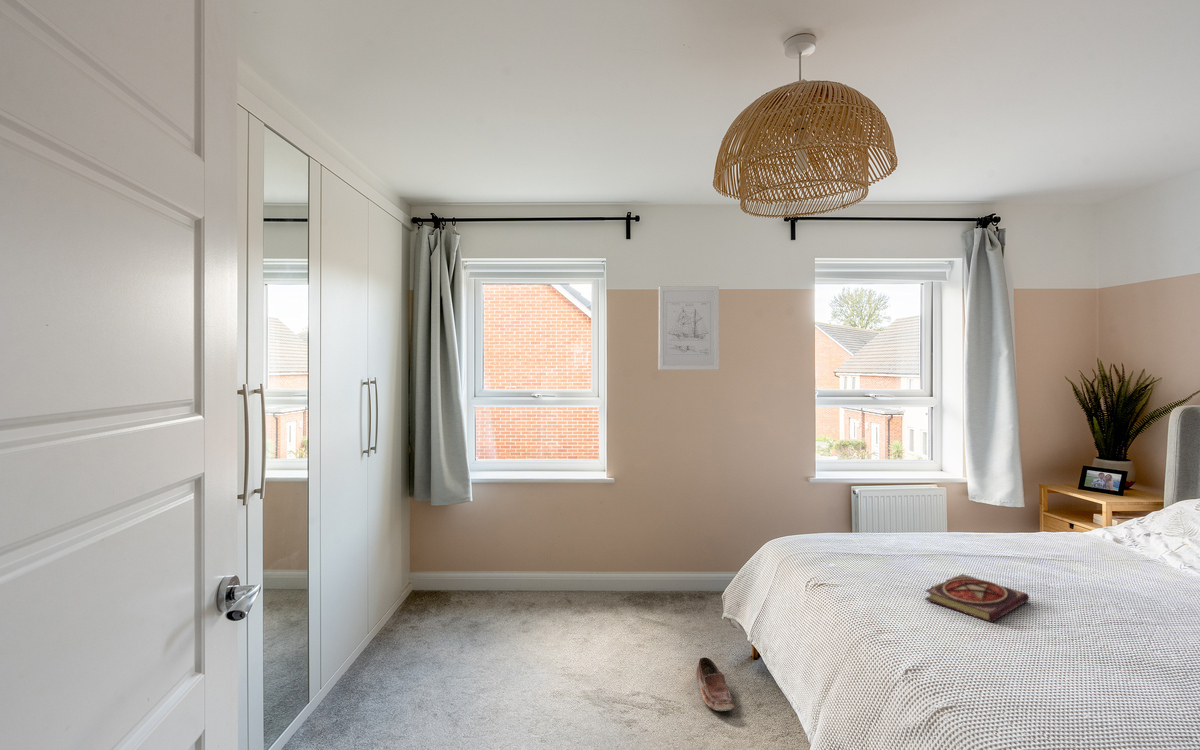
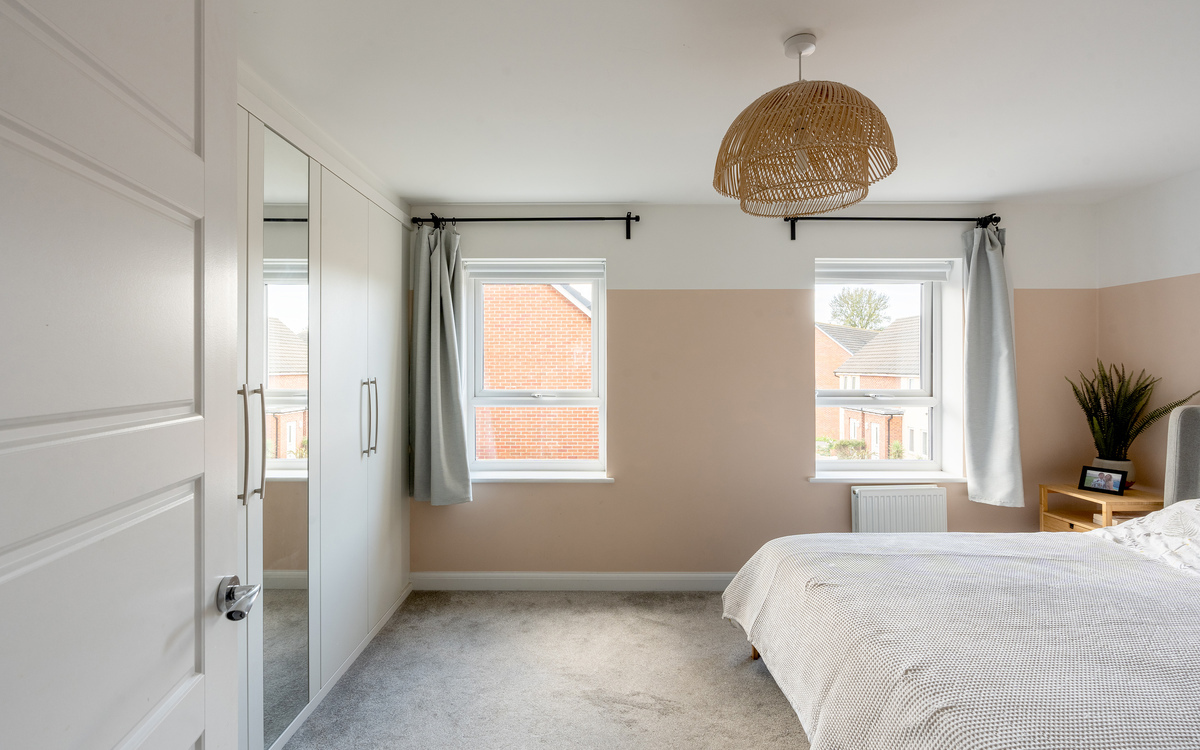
- book [924,573,1030,623]
- shoe [695,656,735,712]
- wall art [658,285,720,371]
